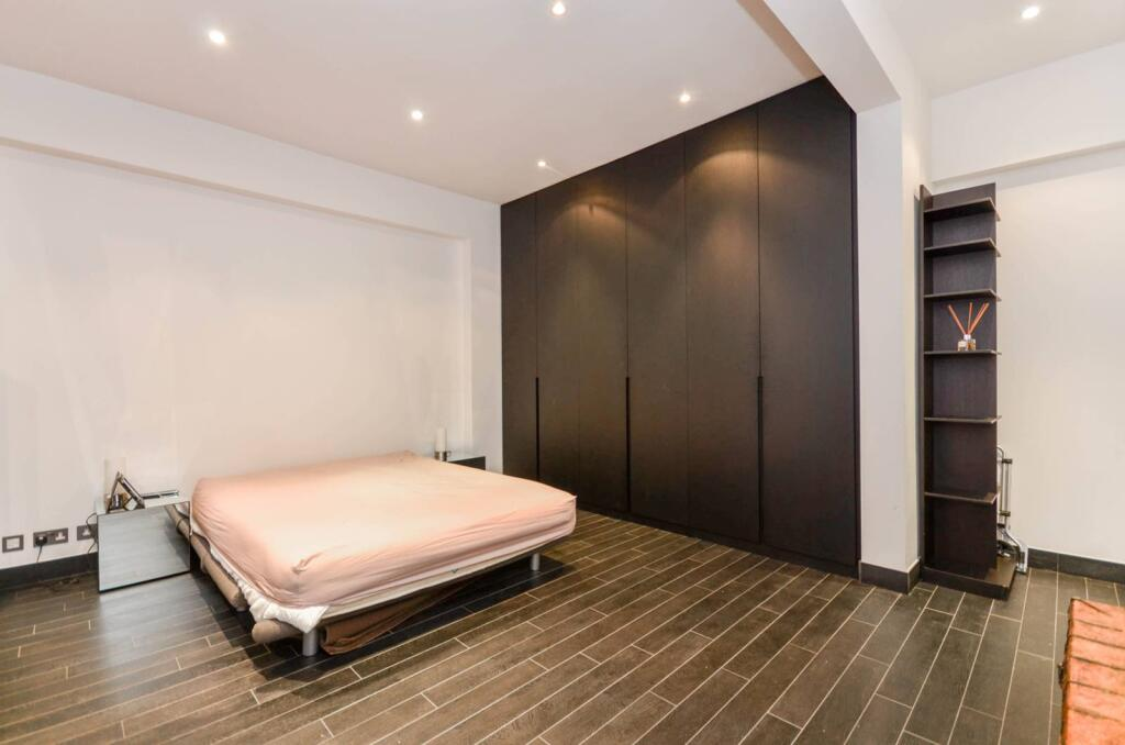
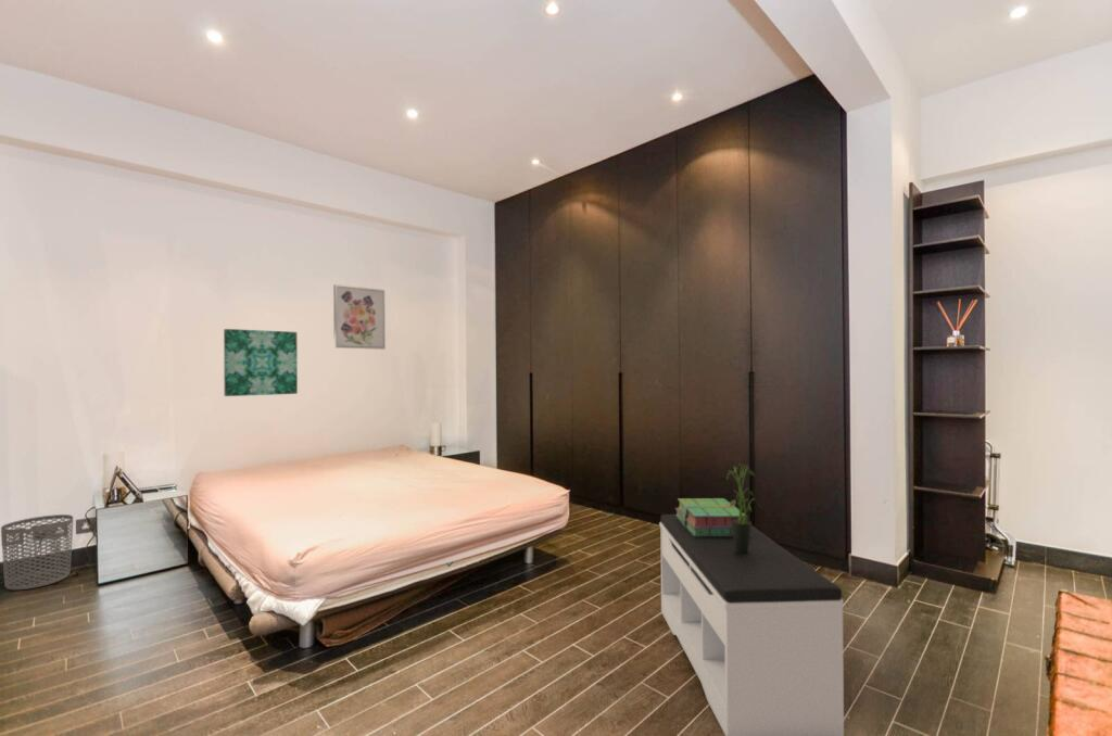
+ stack of books [674,497,751,536]
+ waste bin [0,513,74,591]
+ potted plant [725,464,762,554]
+ wall art [223,328,299,397]
+ bench [658,513,845,736]
+ wall art [332,283,387,351]
